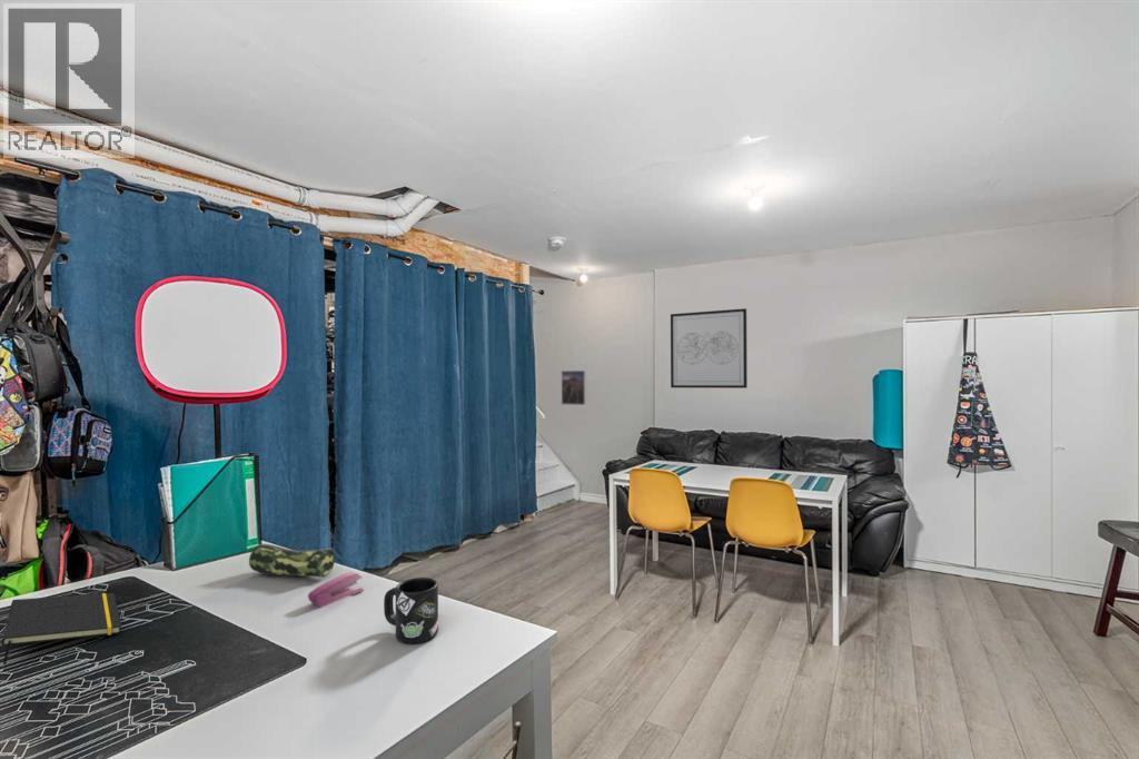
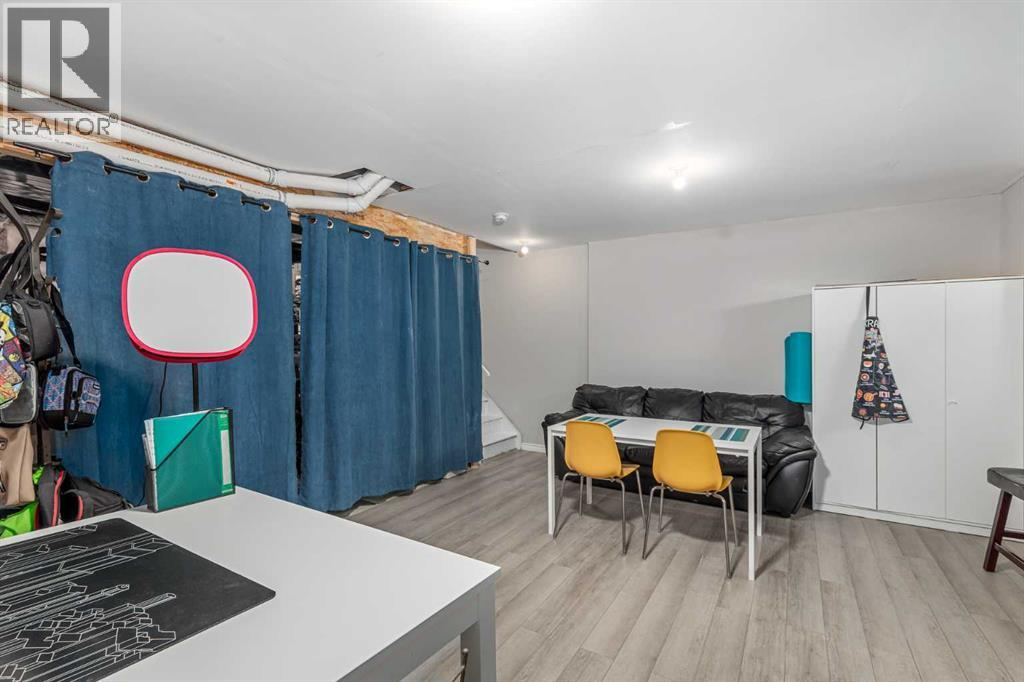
- stapler [307,571,365,609]
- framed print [561,369,587,406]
- mug [383,576,439,644]
- wall art [670,307,749,390]
- pencil case [248,543,336,578]
- notepad [0,592,122,666]
